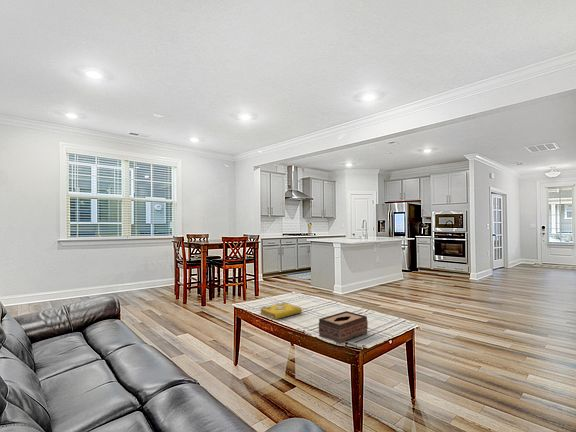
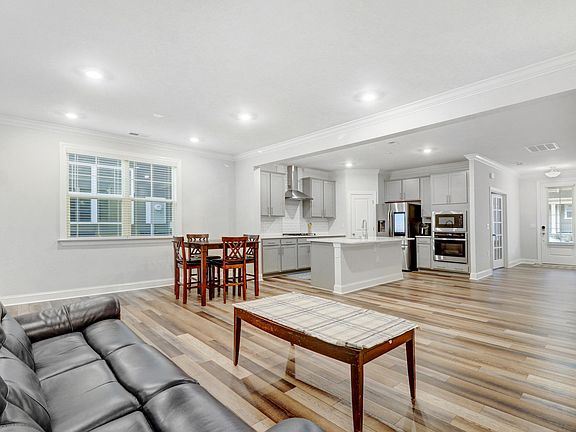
- tissue box [318,310,369,344]
- spell book [259,301,303,320]
